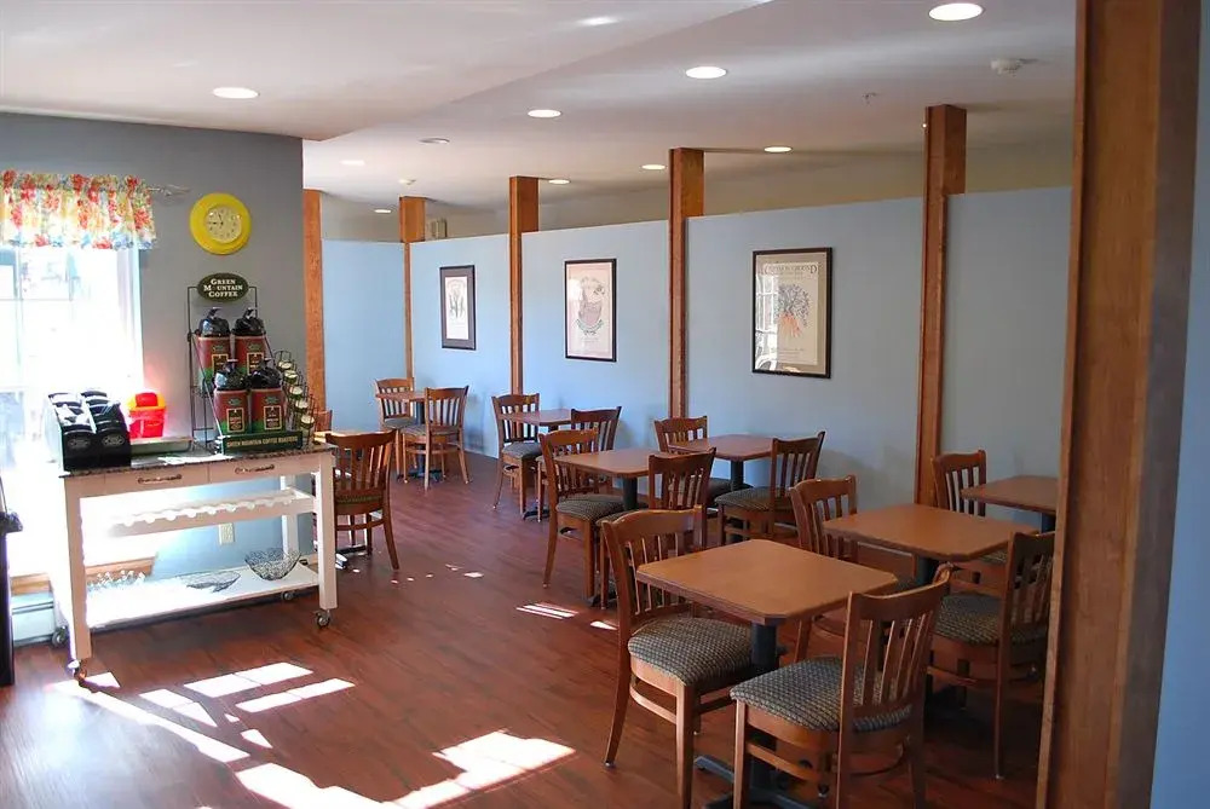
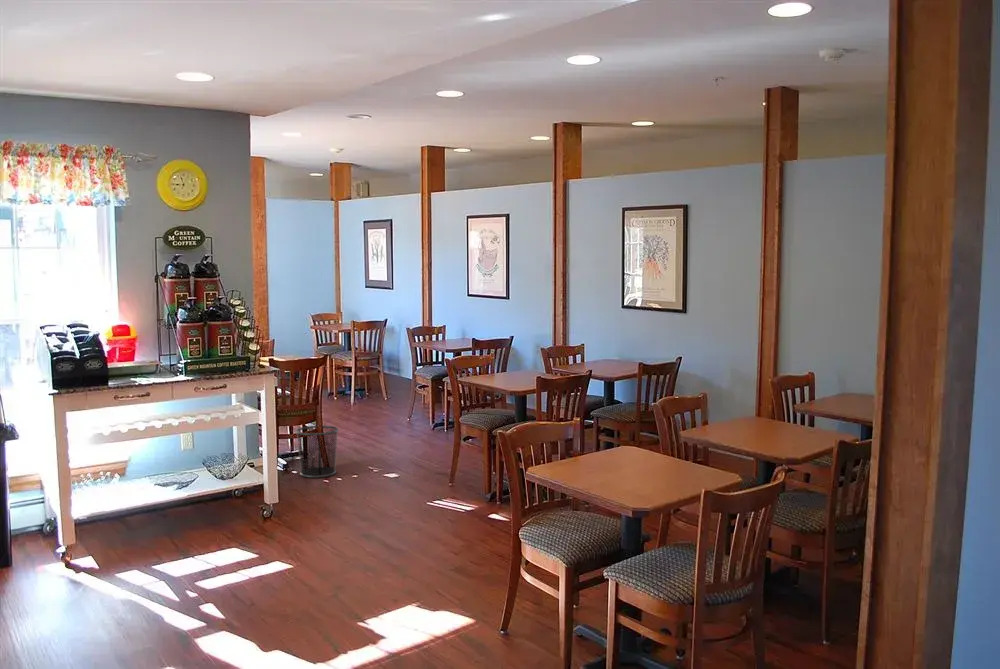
+ waste bin [295,424,340,479]
